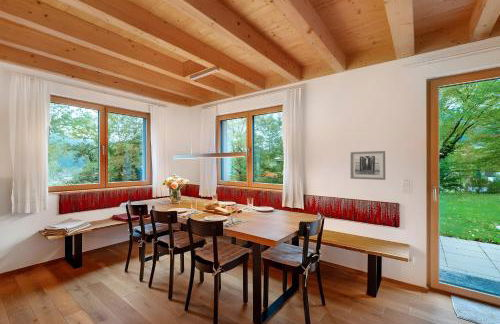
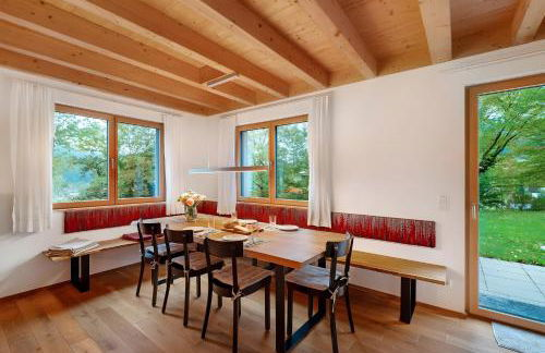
- wall art [349,150,386,181]
